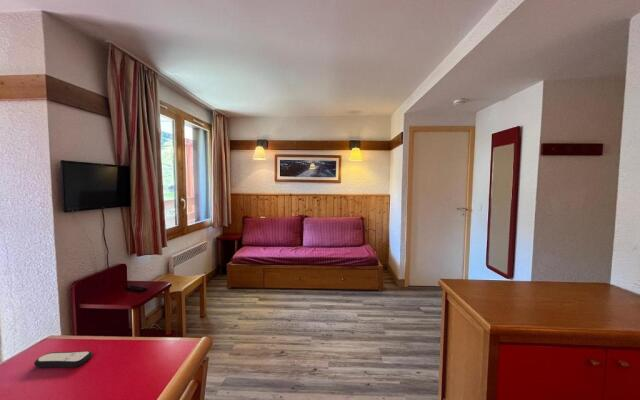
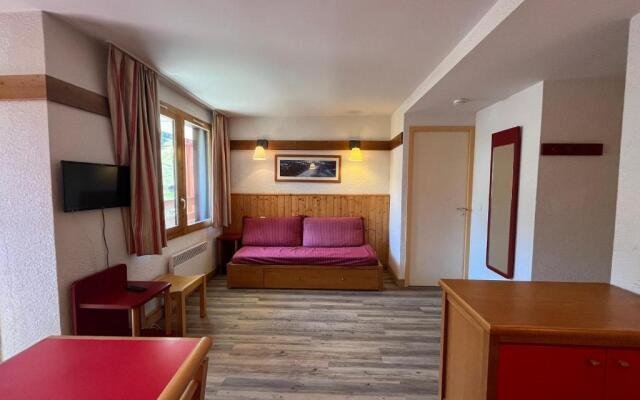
- remote control [33,350,94,368]
